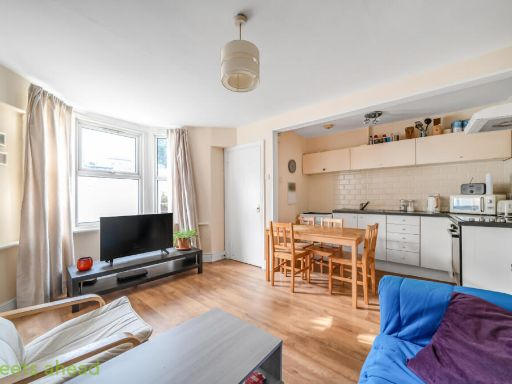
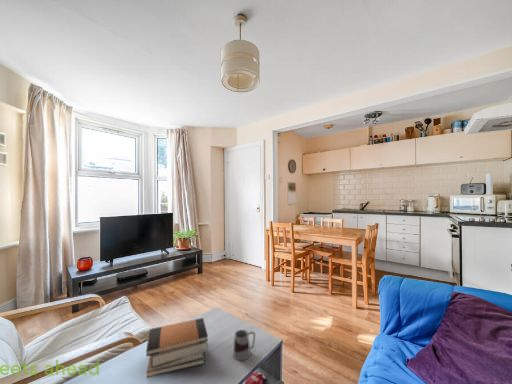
+ mug [232,329,256,361]
+ book stack [145,317,209,378]
